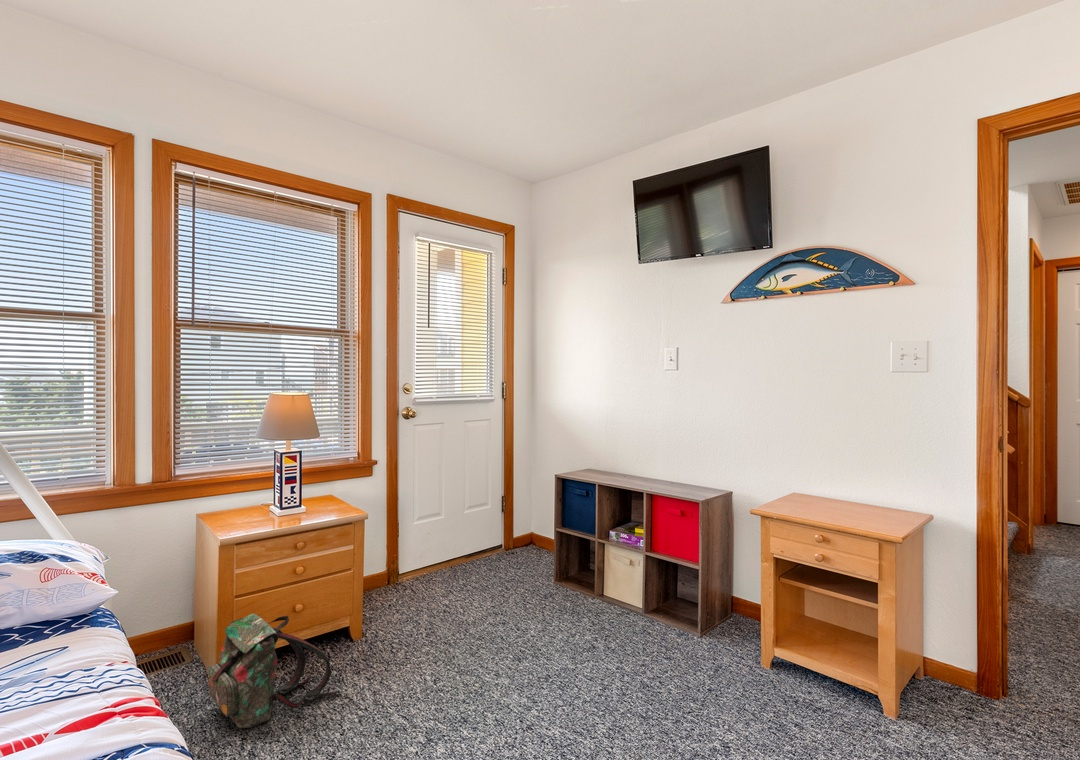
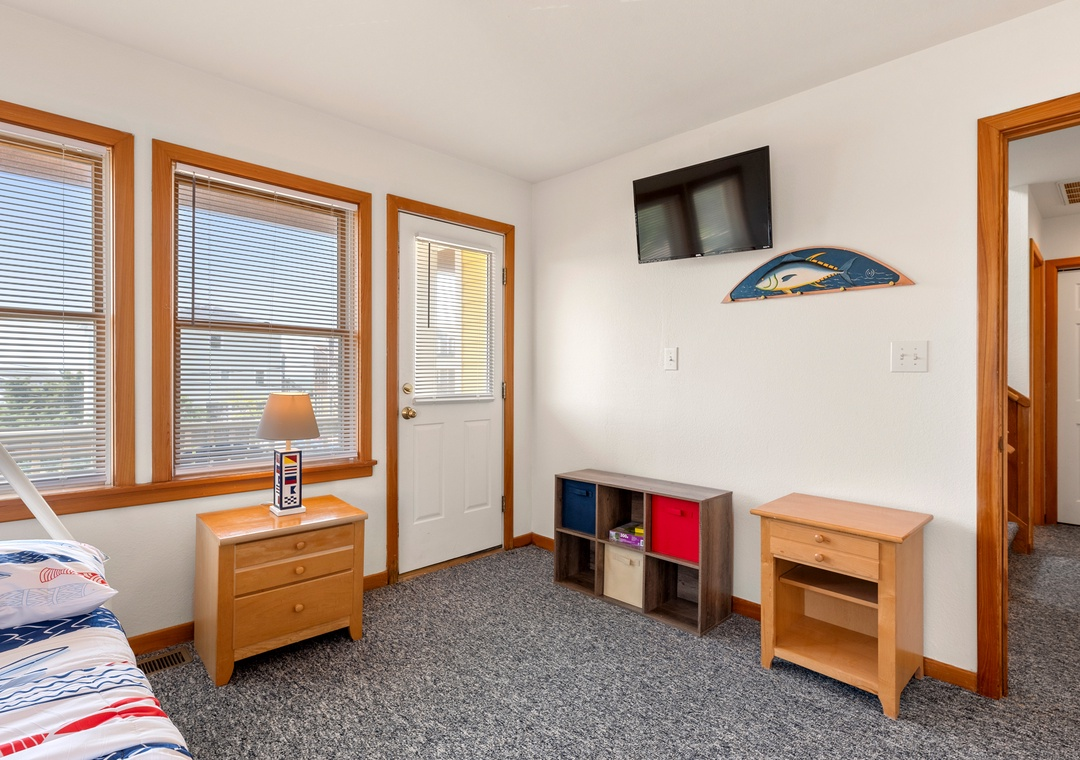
- backpack [207,613,341,729]
